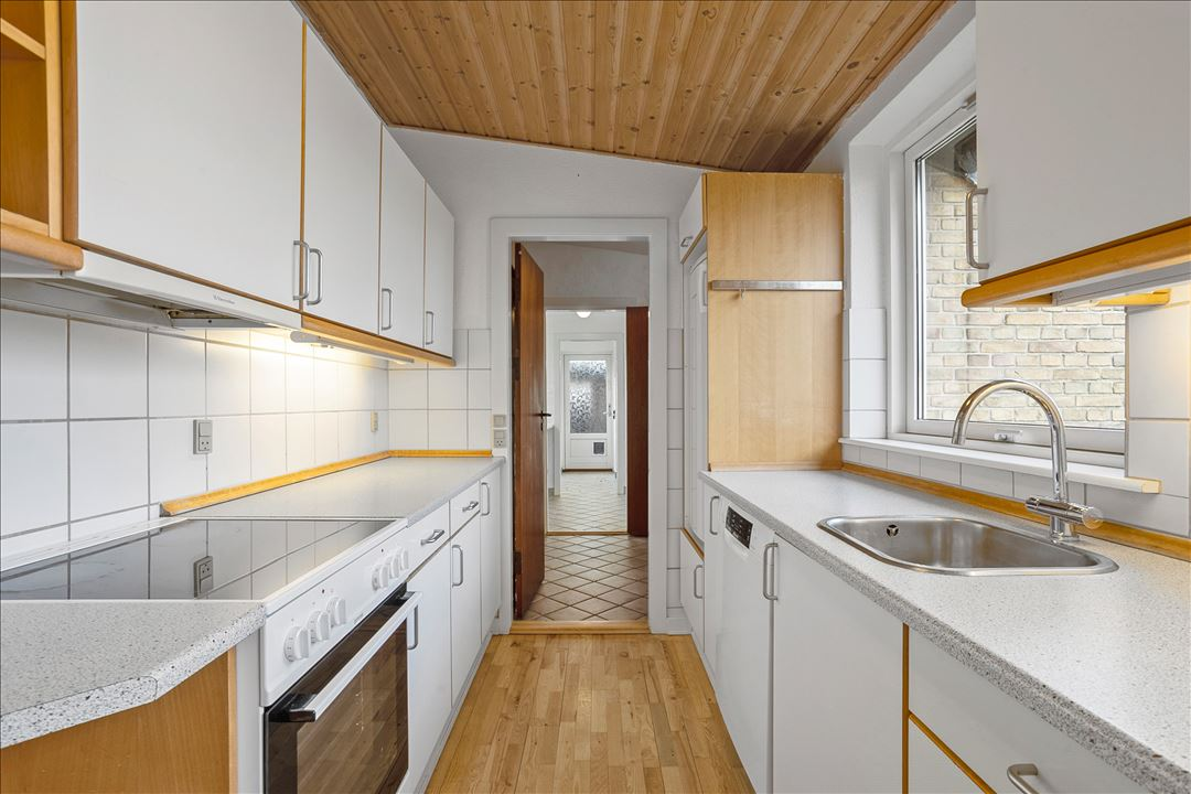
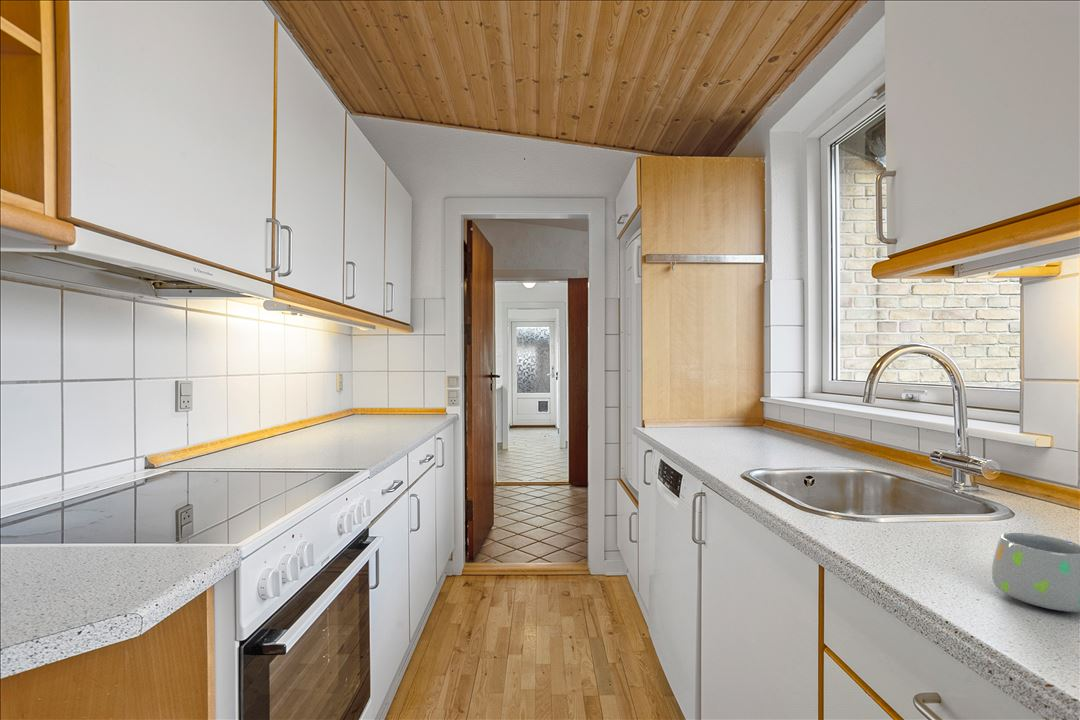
+ mug [991,532,1080,613]
